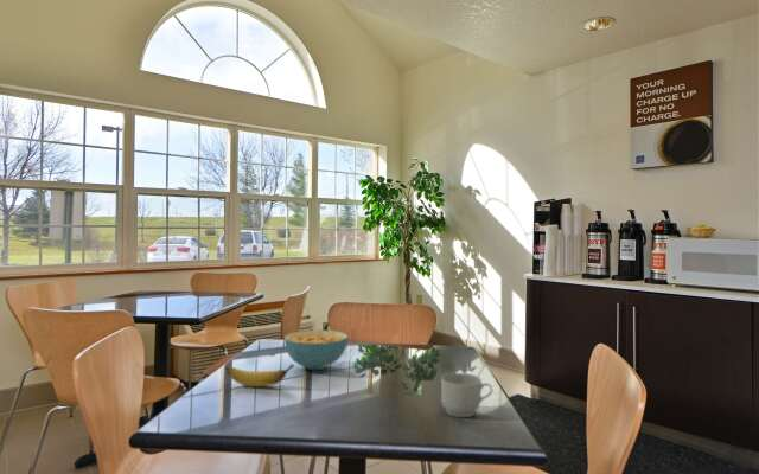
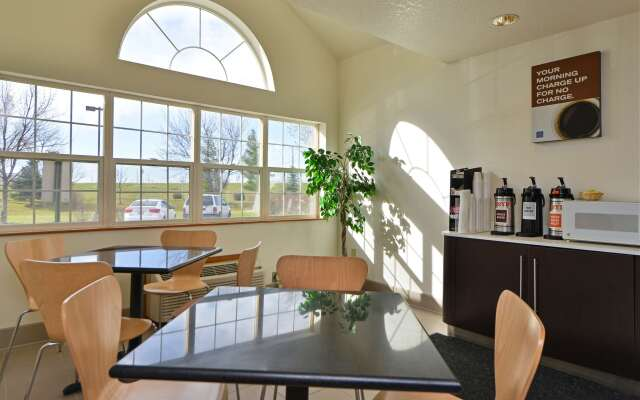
- banana [224,363,295,387]
- cereal bowl [283,329,349,371]
- mug [440,372,493,418]
